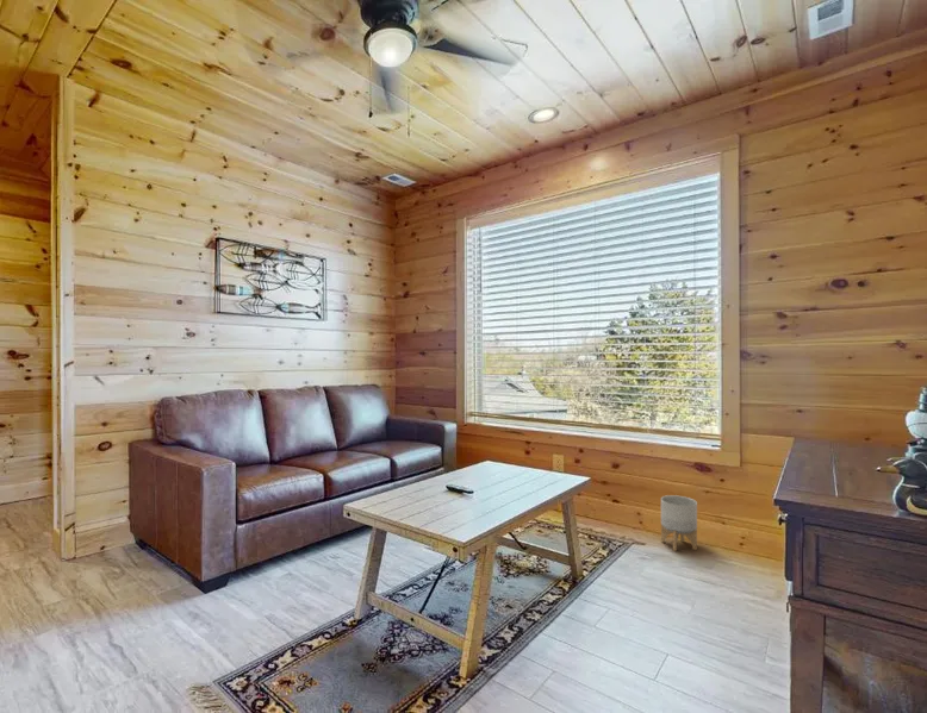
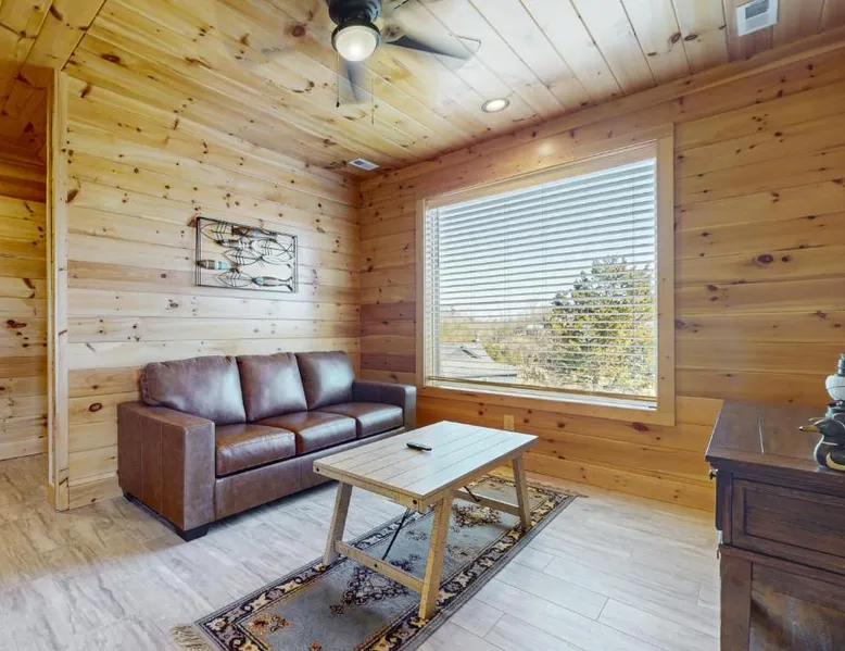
- planter [660,494,698,552]
